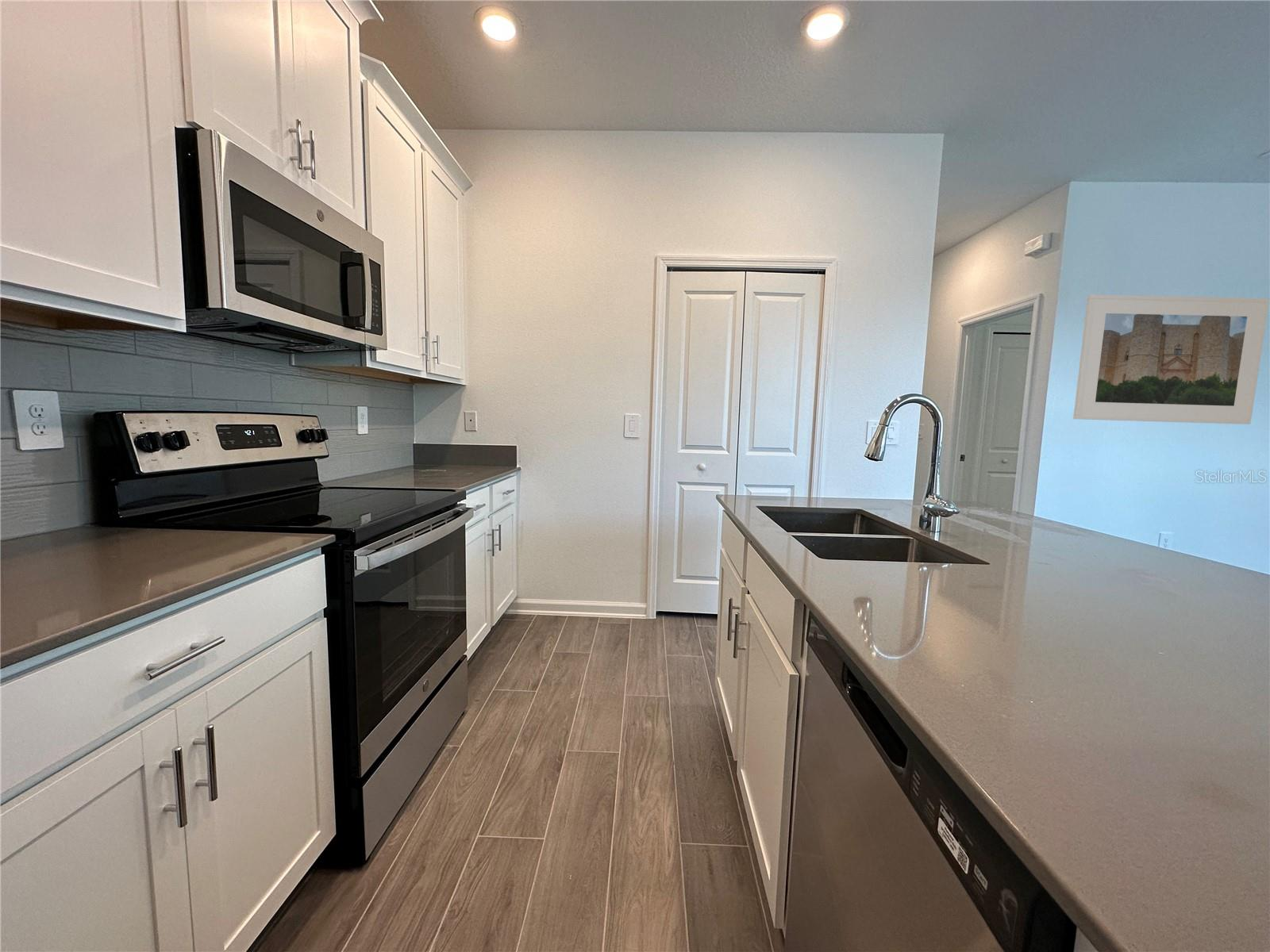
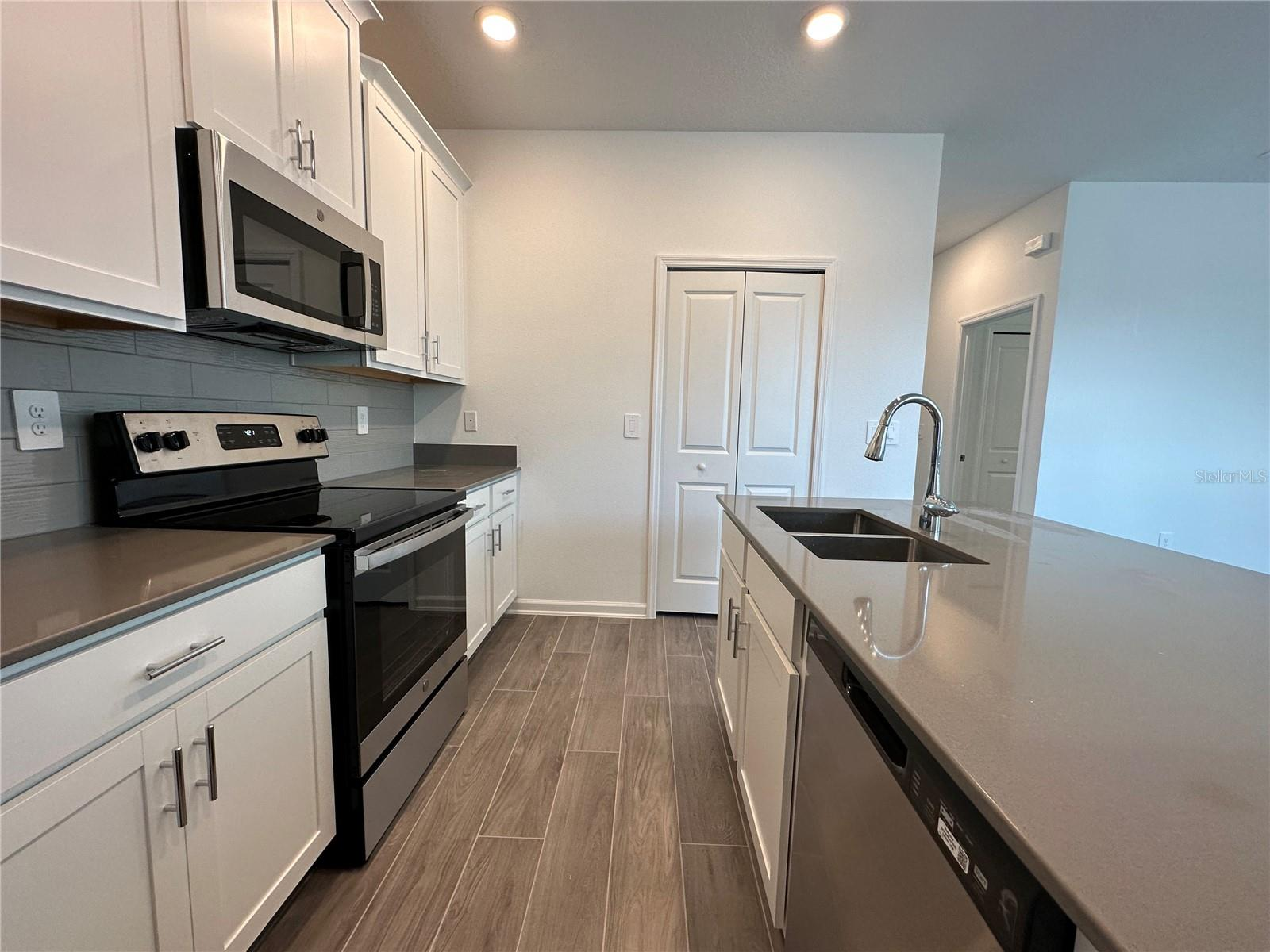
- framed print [1072,294,1270,425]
